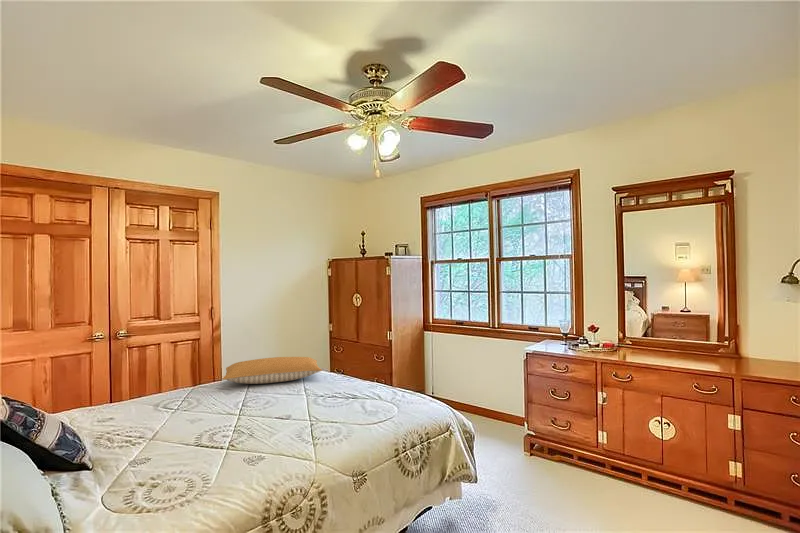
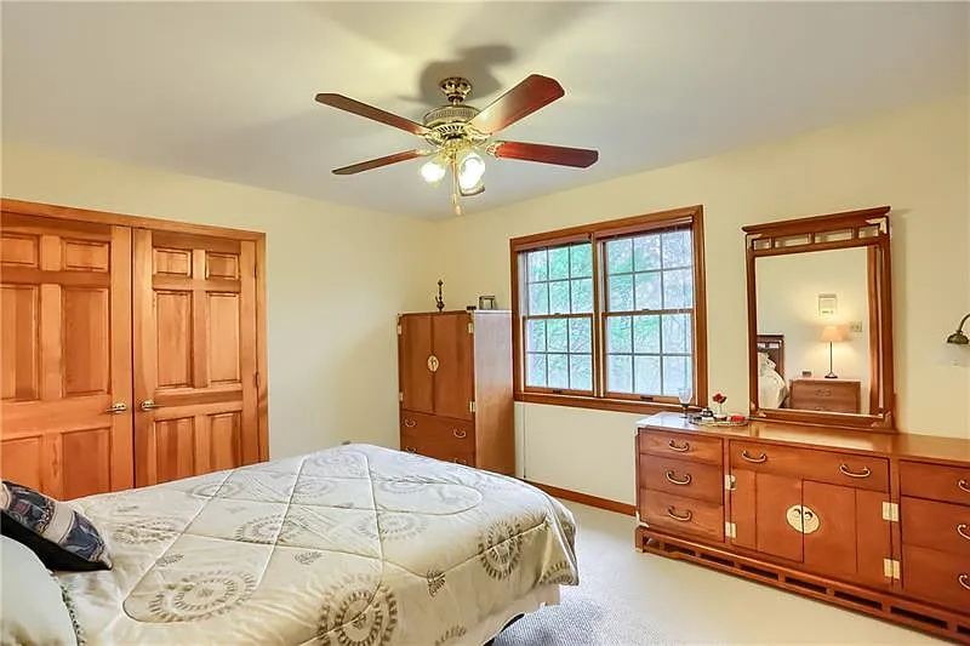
- pillow [221,356,323,385]
